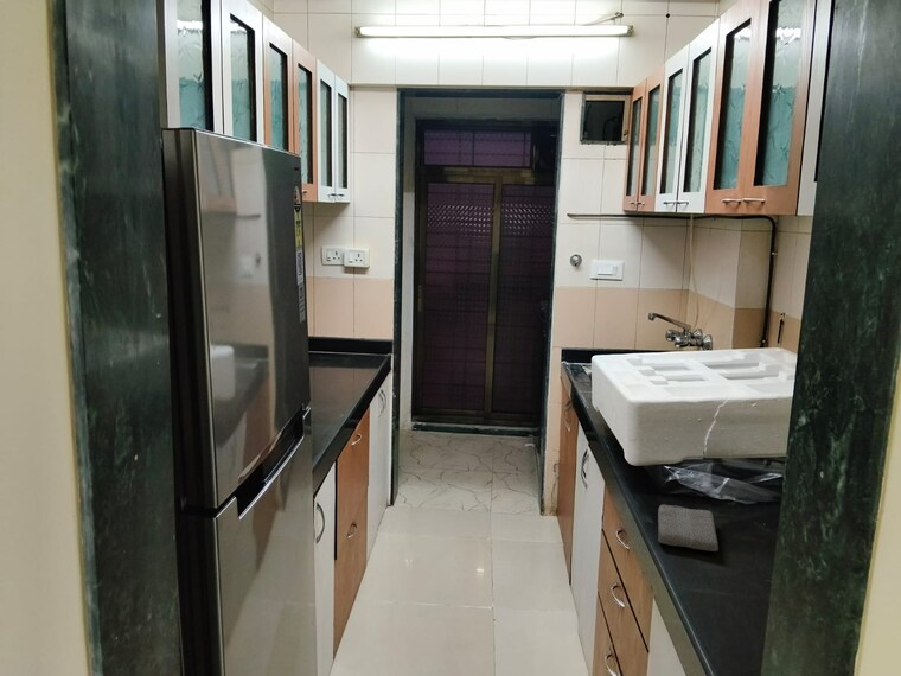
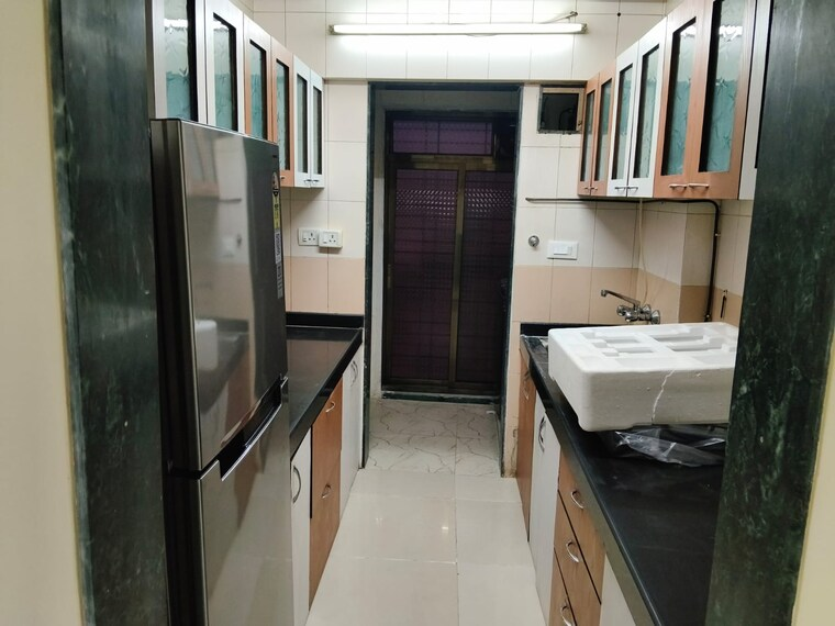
- washcloth [657,504,720,553]
